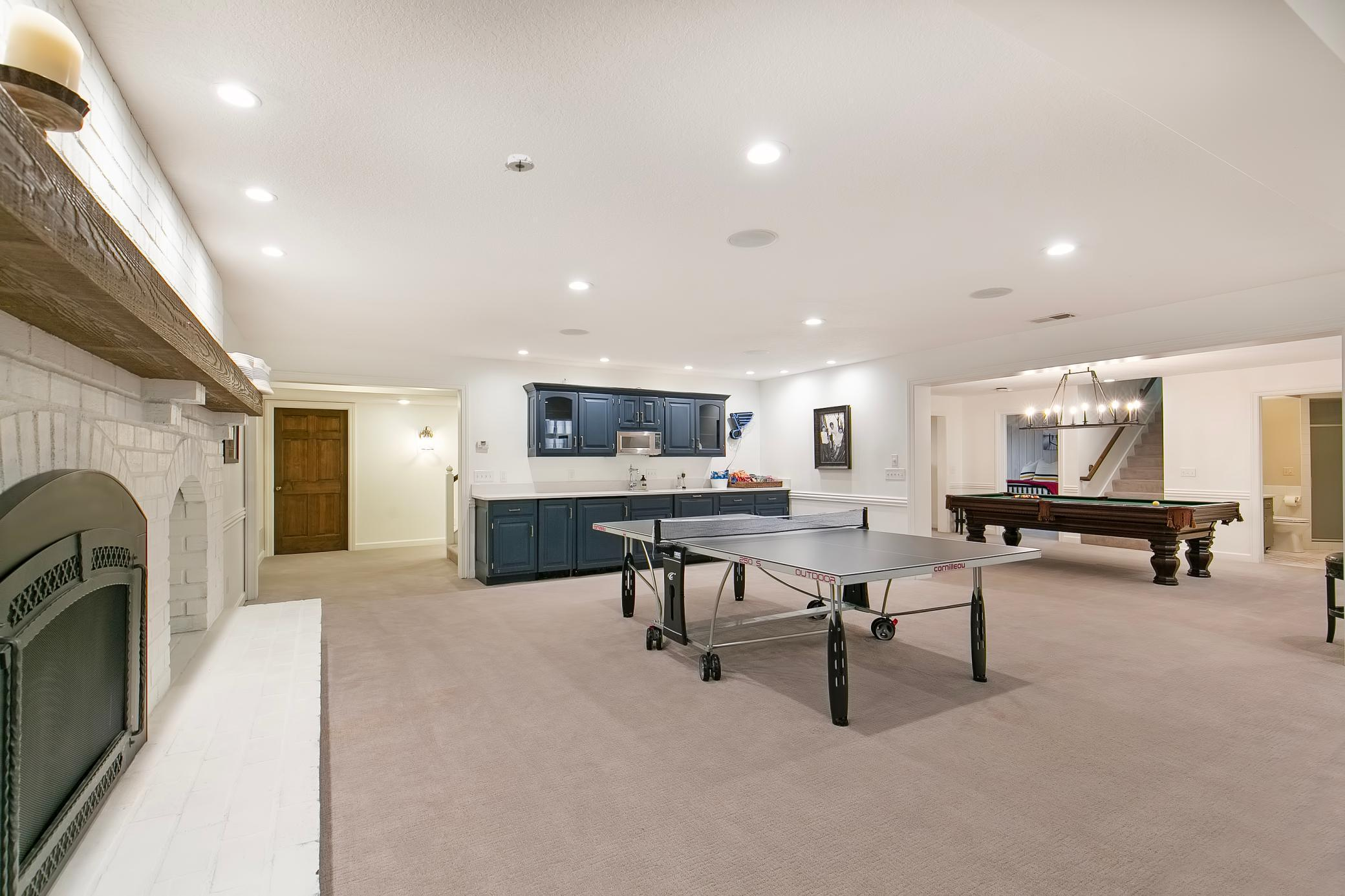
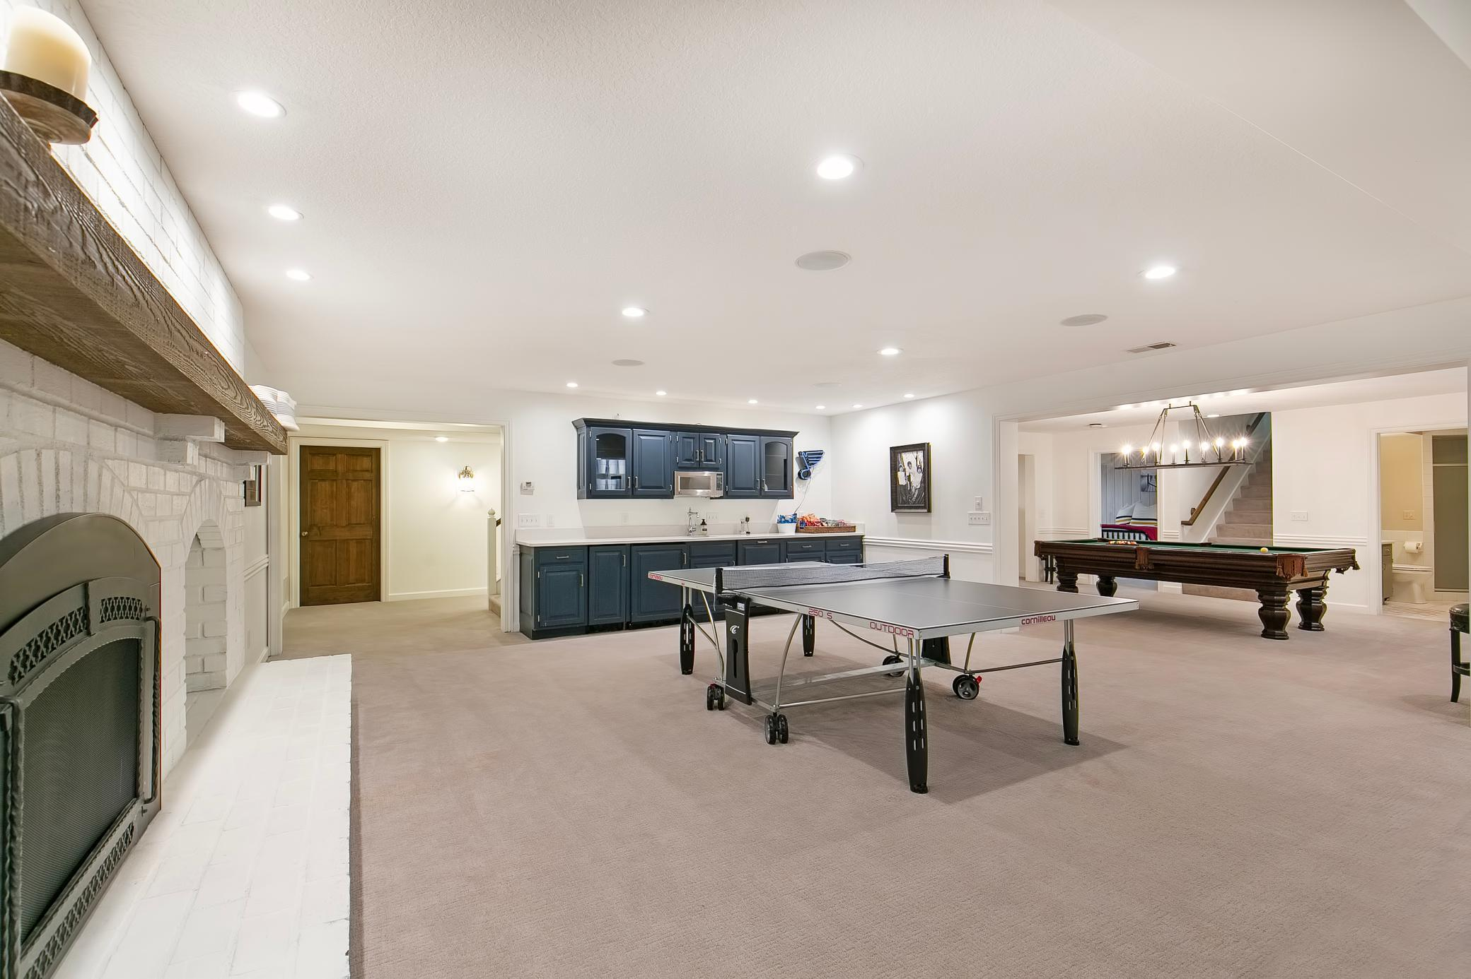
- smoke detector [504,153,535,173]
